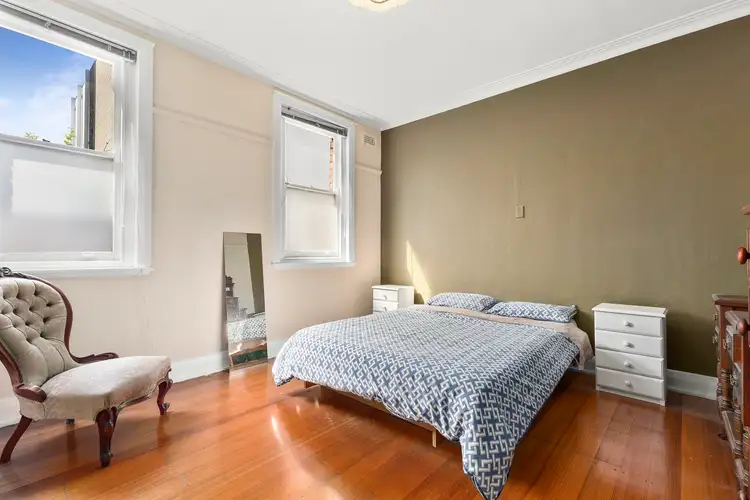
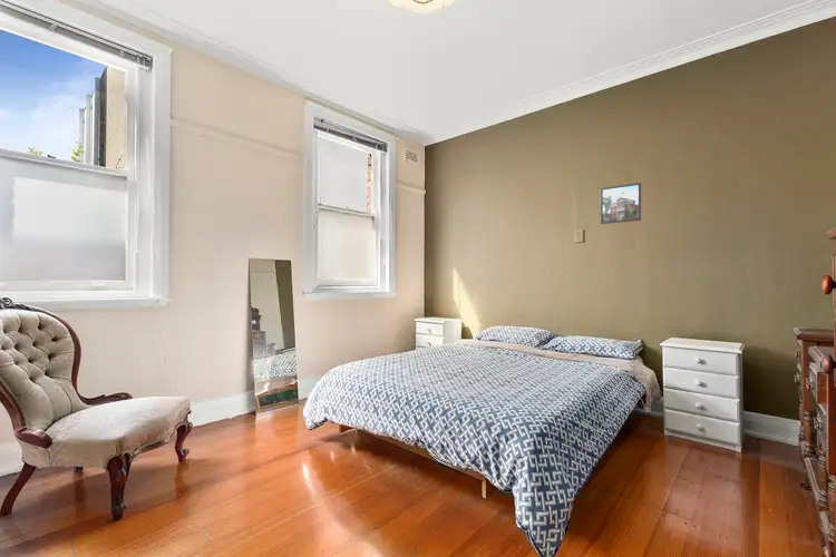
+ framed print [600,182,642,225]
